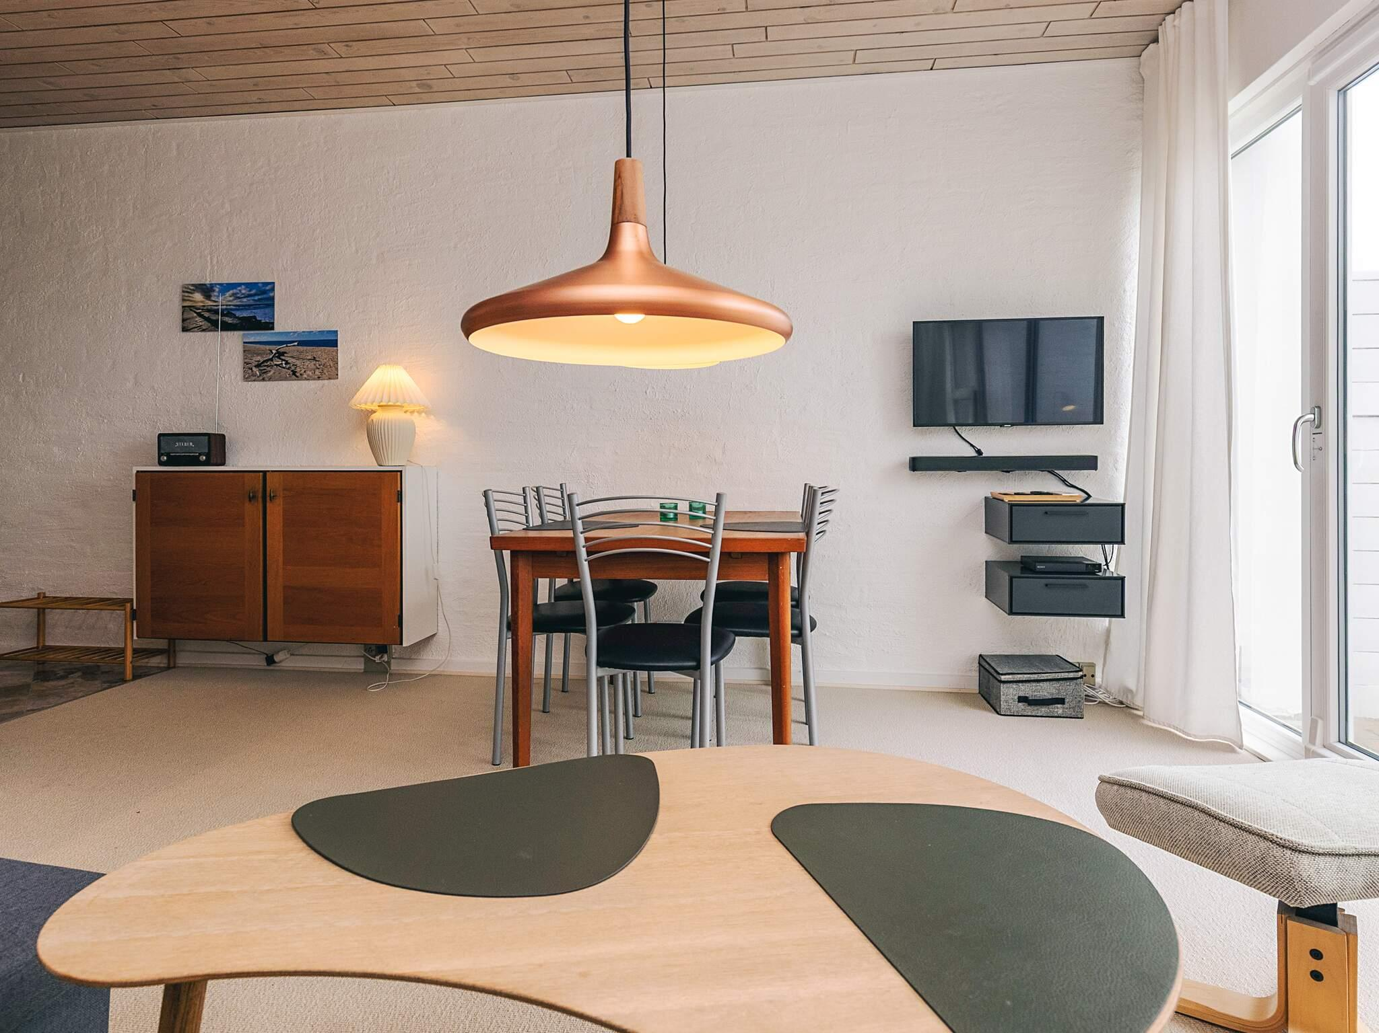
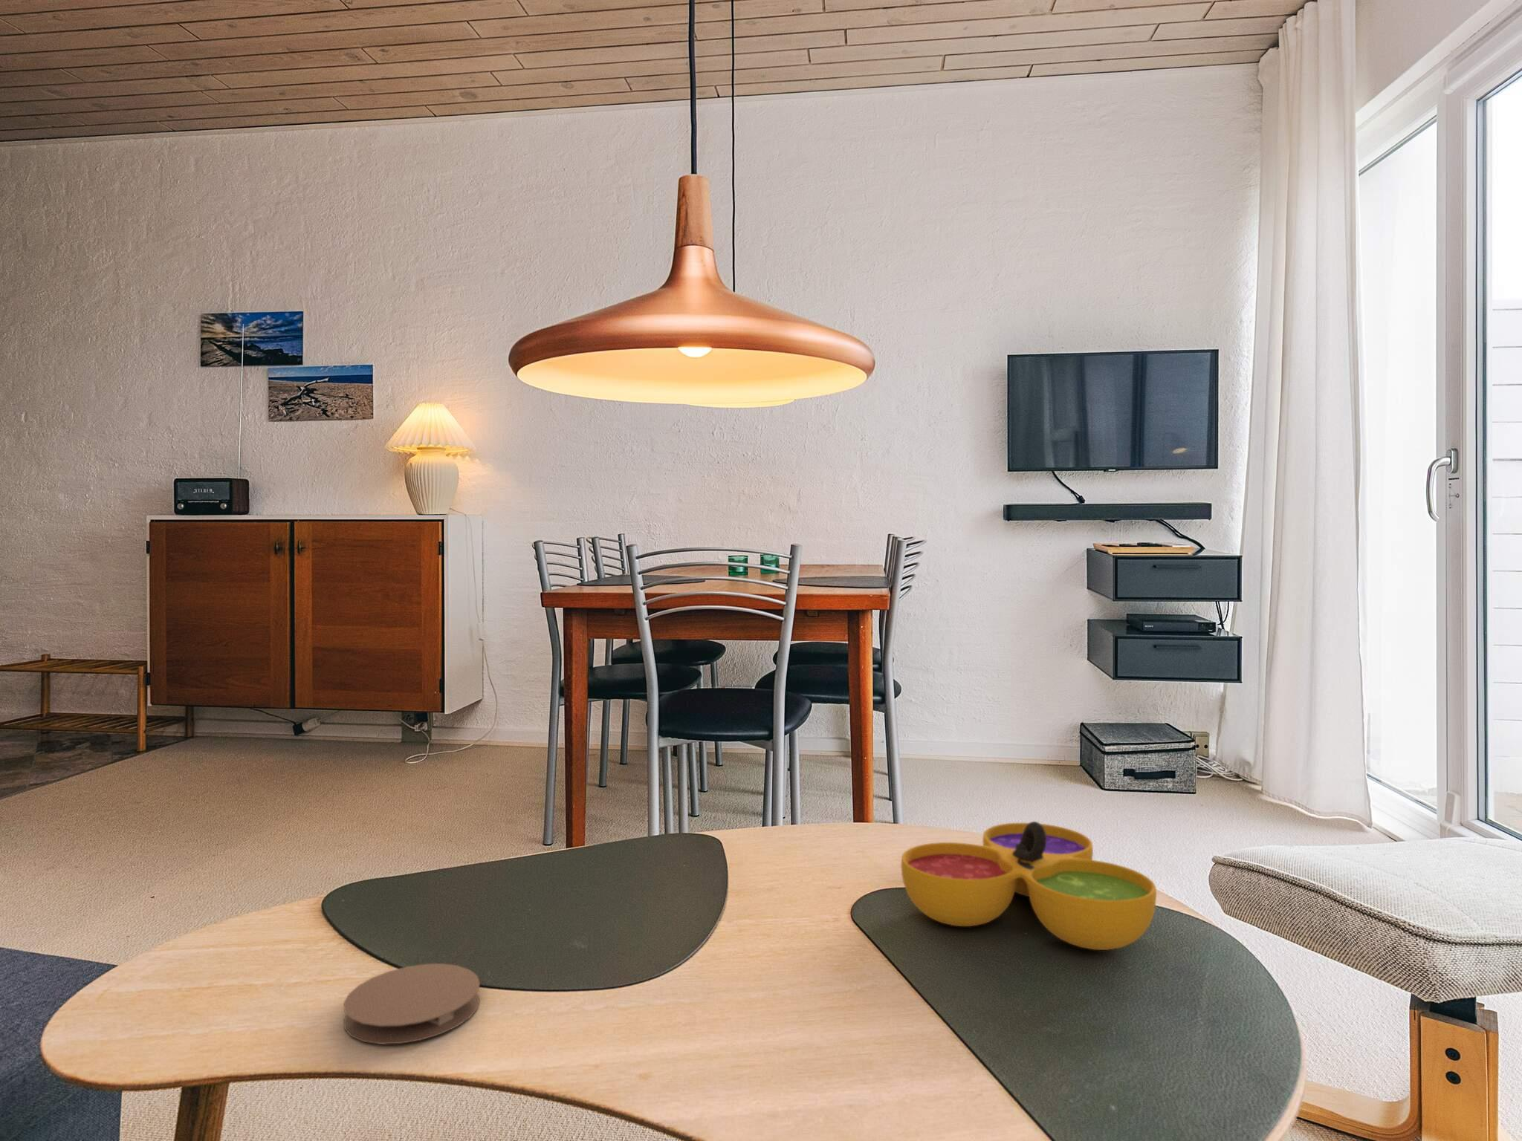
+ coaster [343,962,481,1045]
+ decorative bowl [900,821,1158,950]
